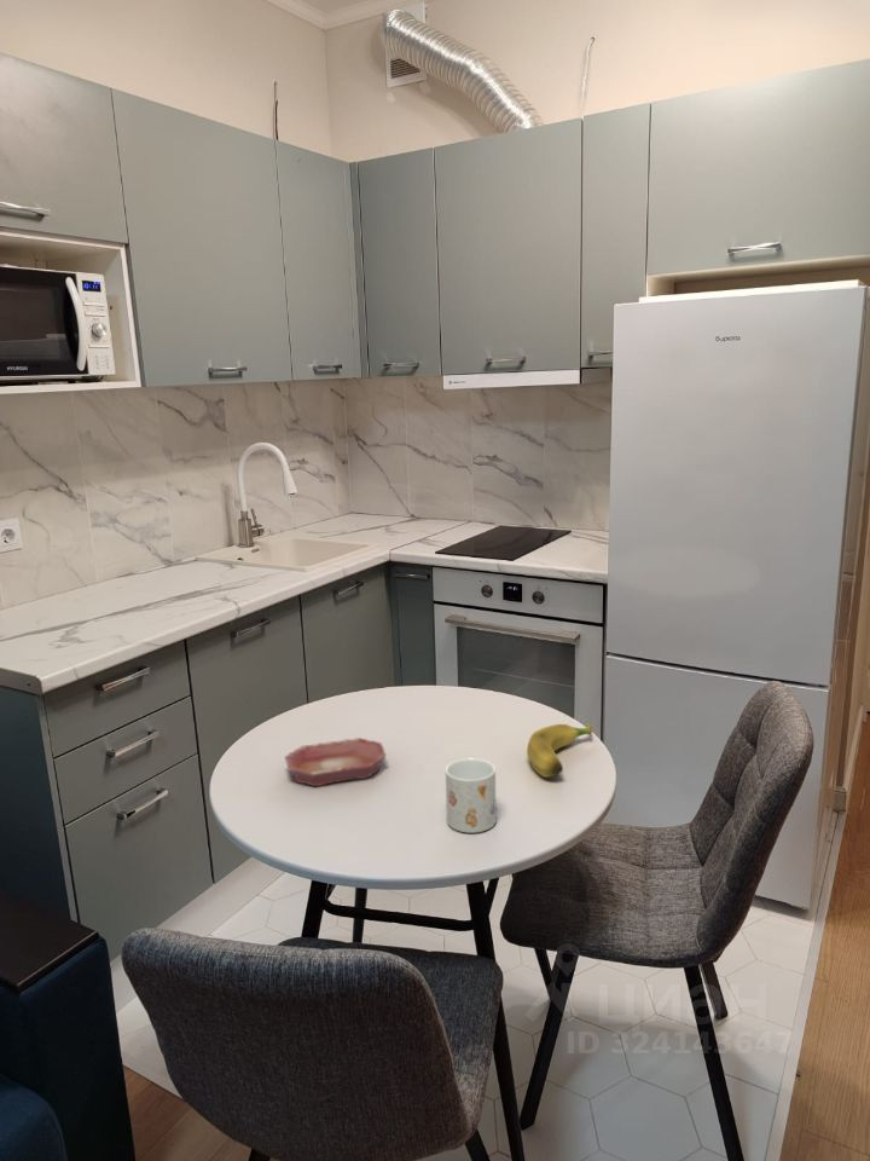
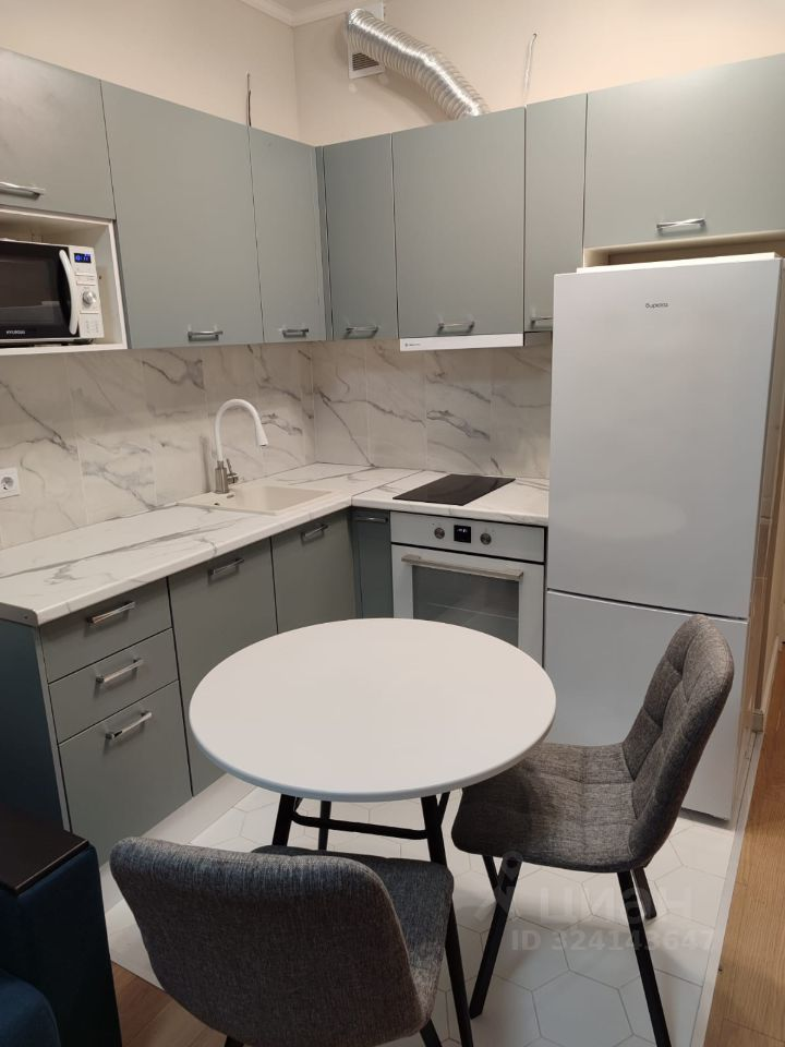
- banana [526,722,593,779]
- bowl [284,737,388,787]
- mug [445,756,498,834]
